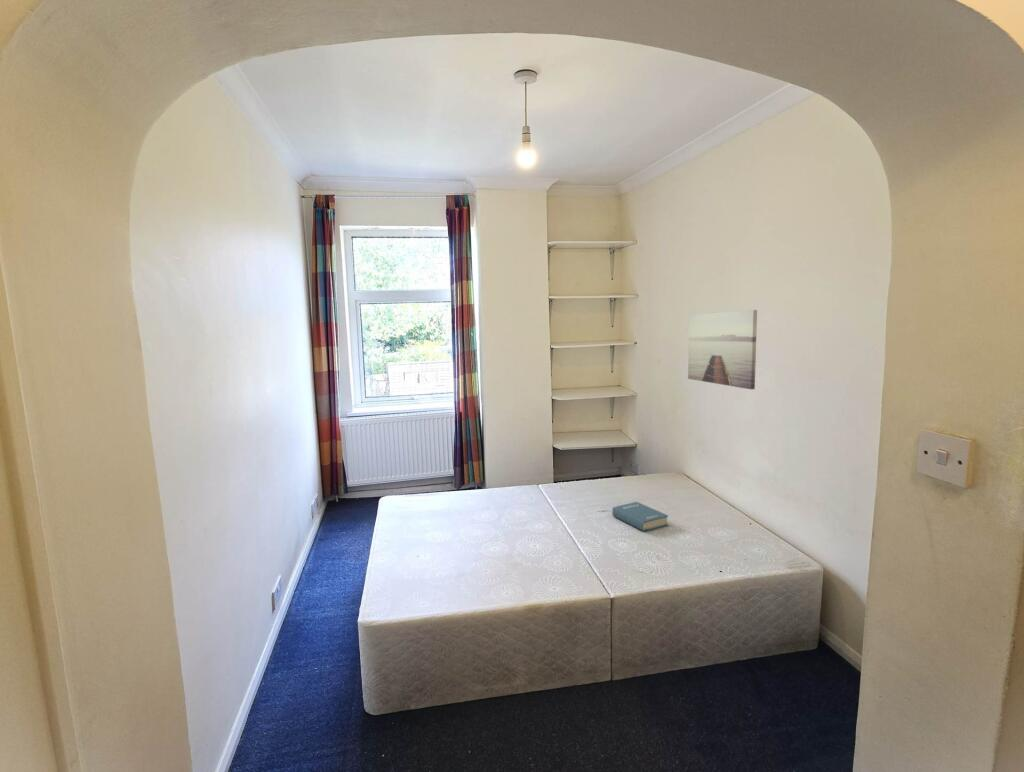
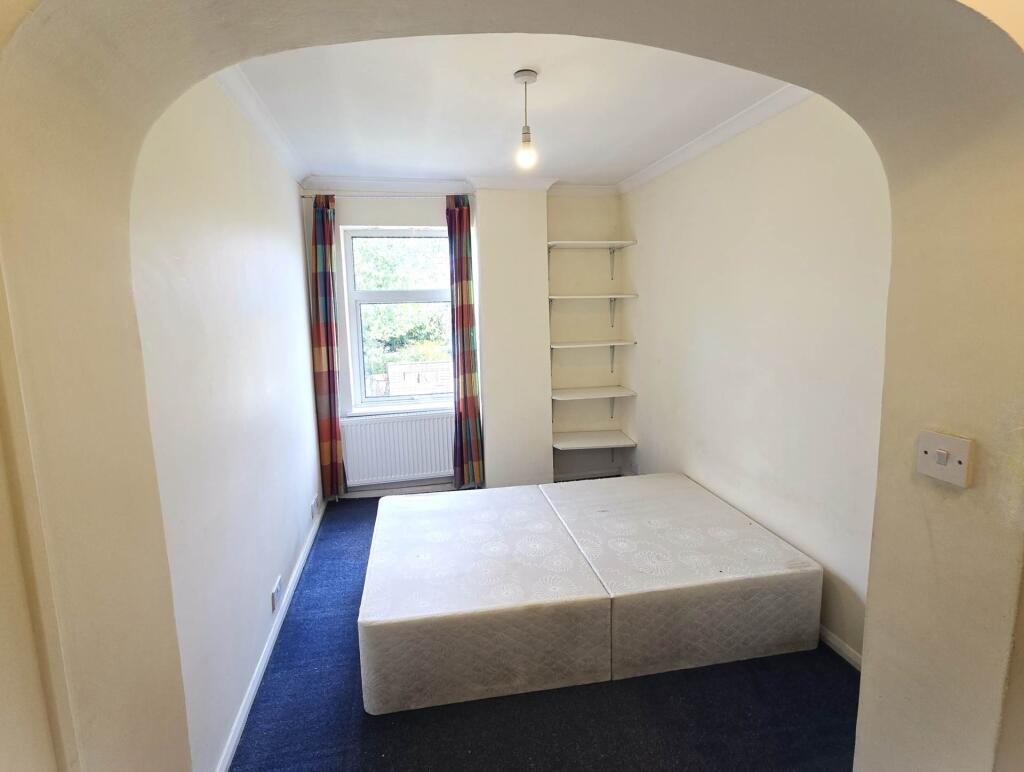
- wall art [687,309,758,390]
- hardback book [611,501,669,532]
